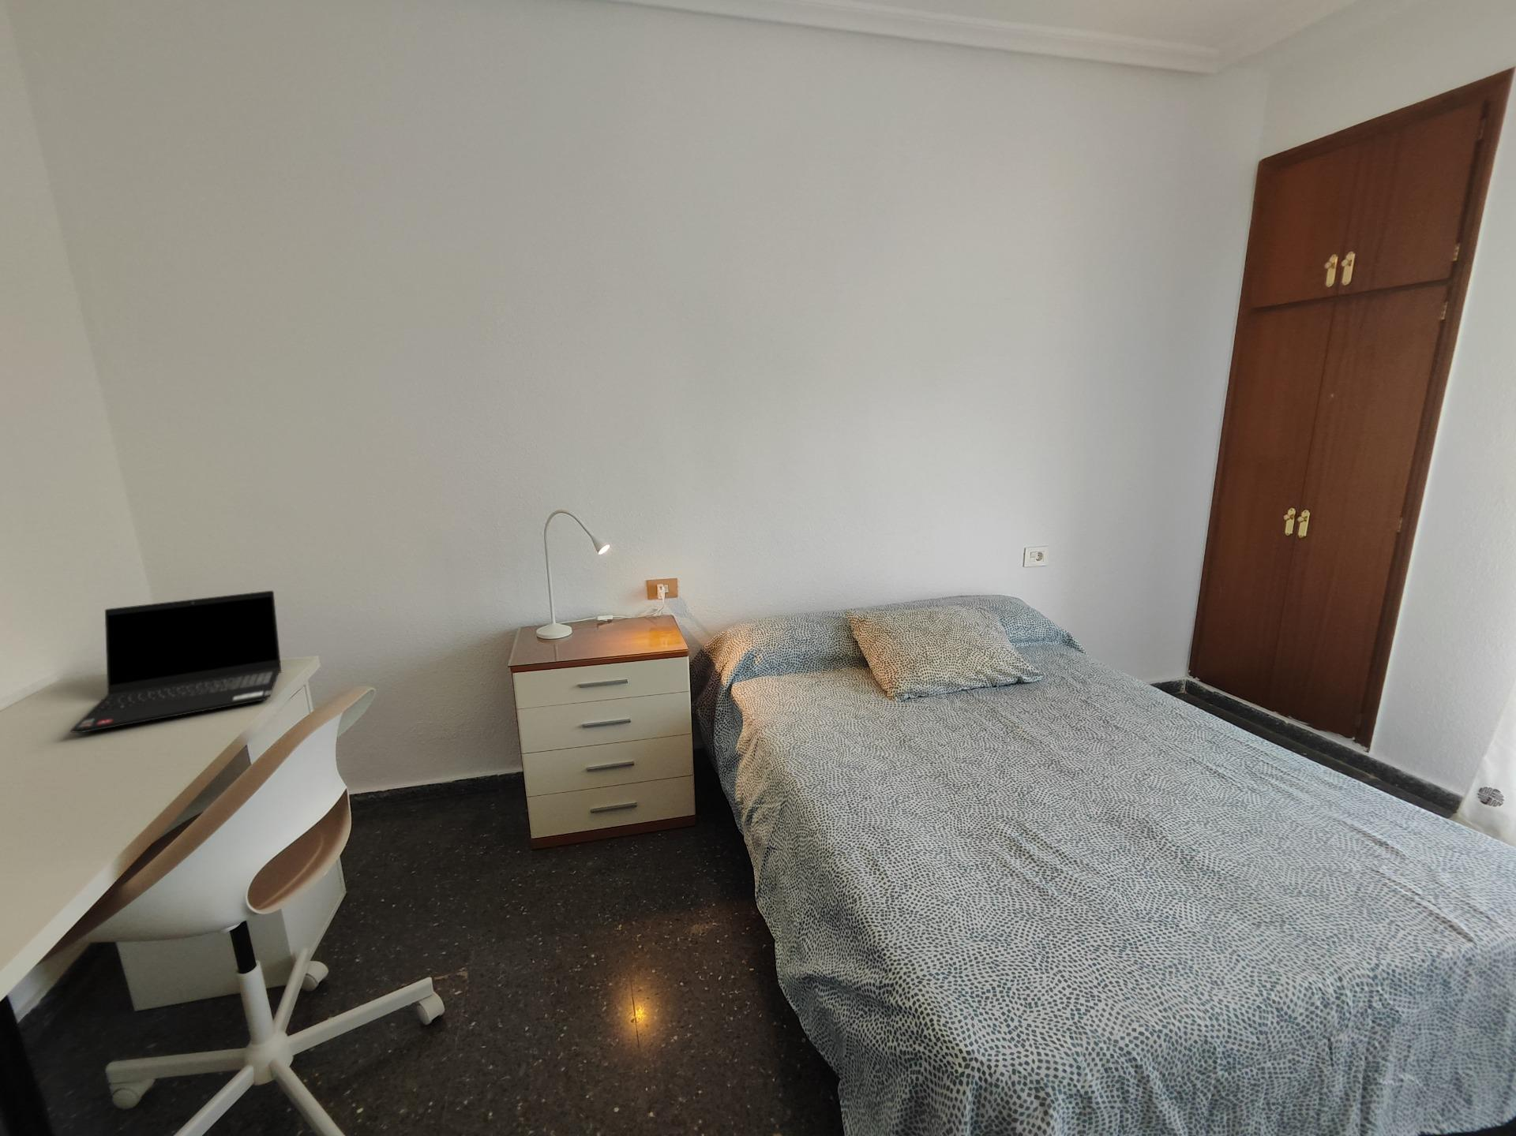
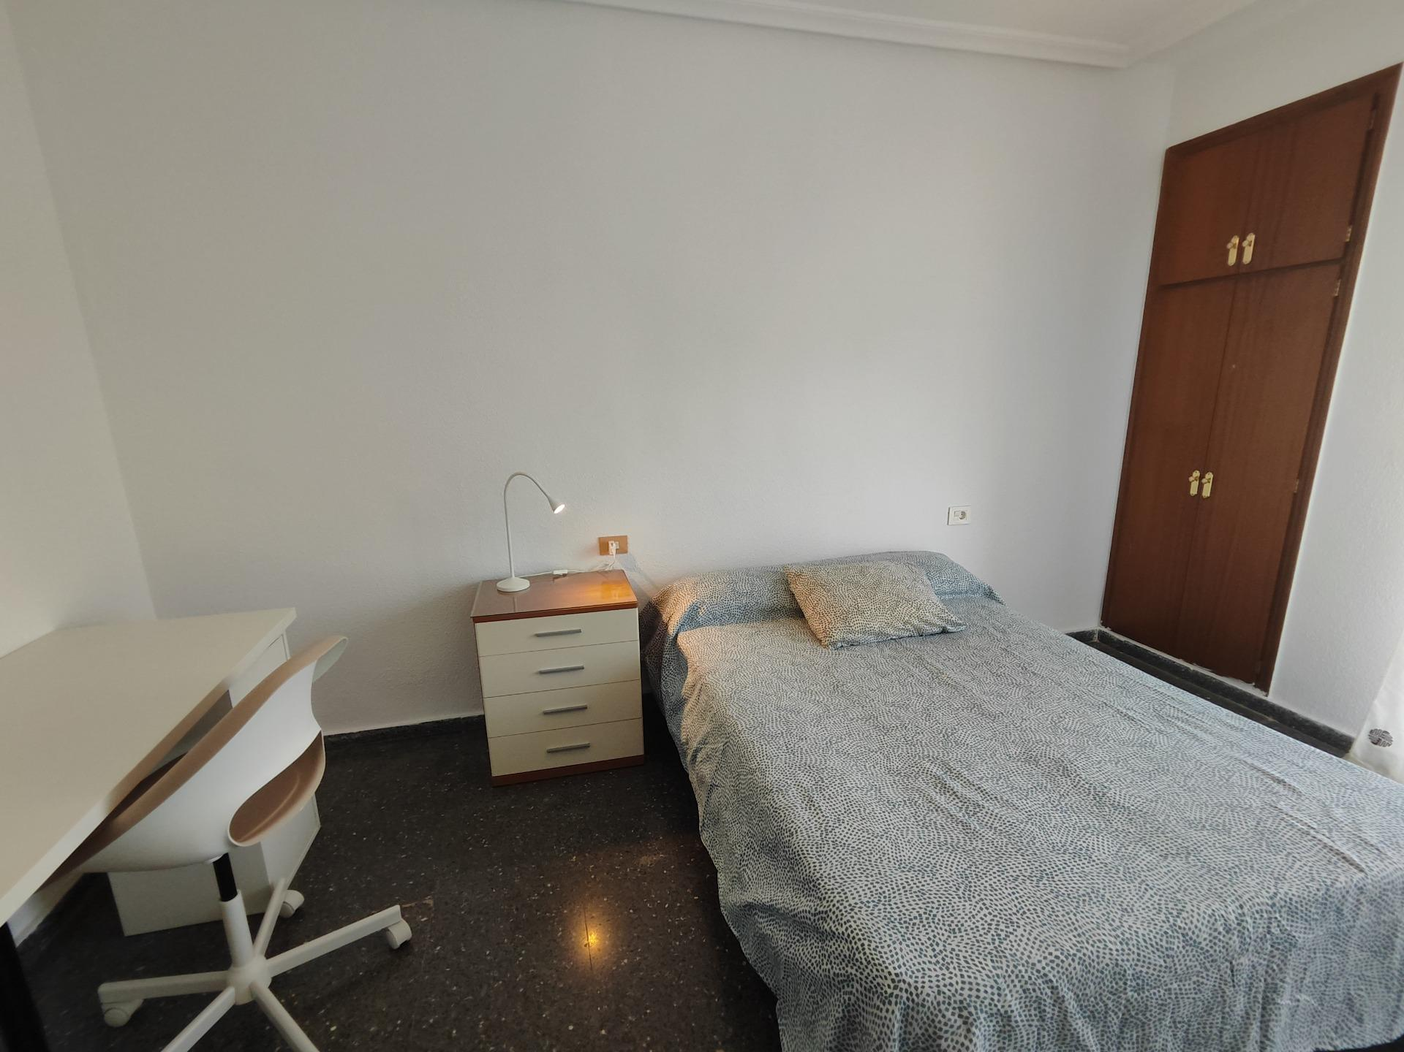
- laptop computer [69,591,282,734]
